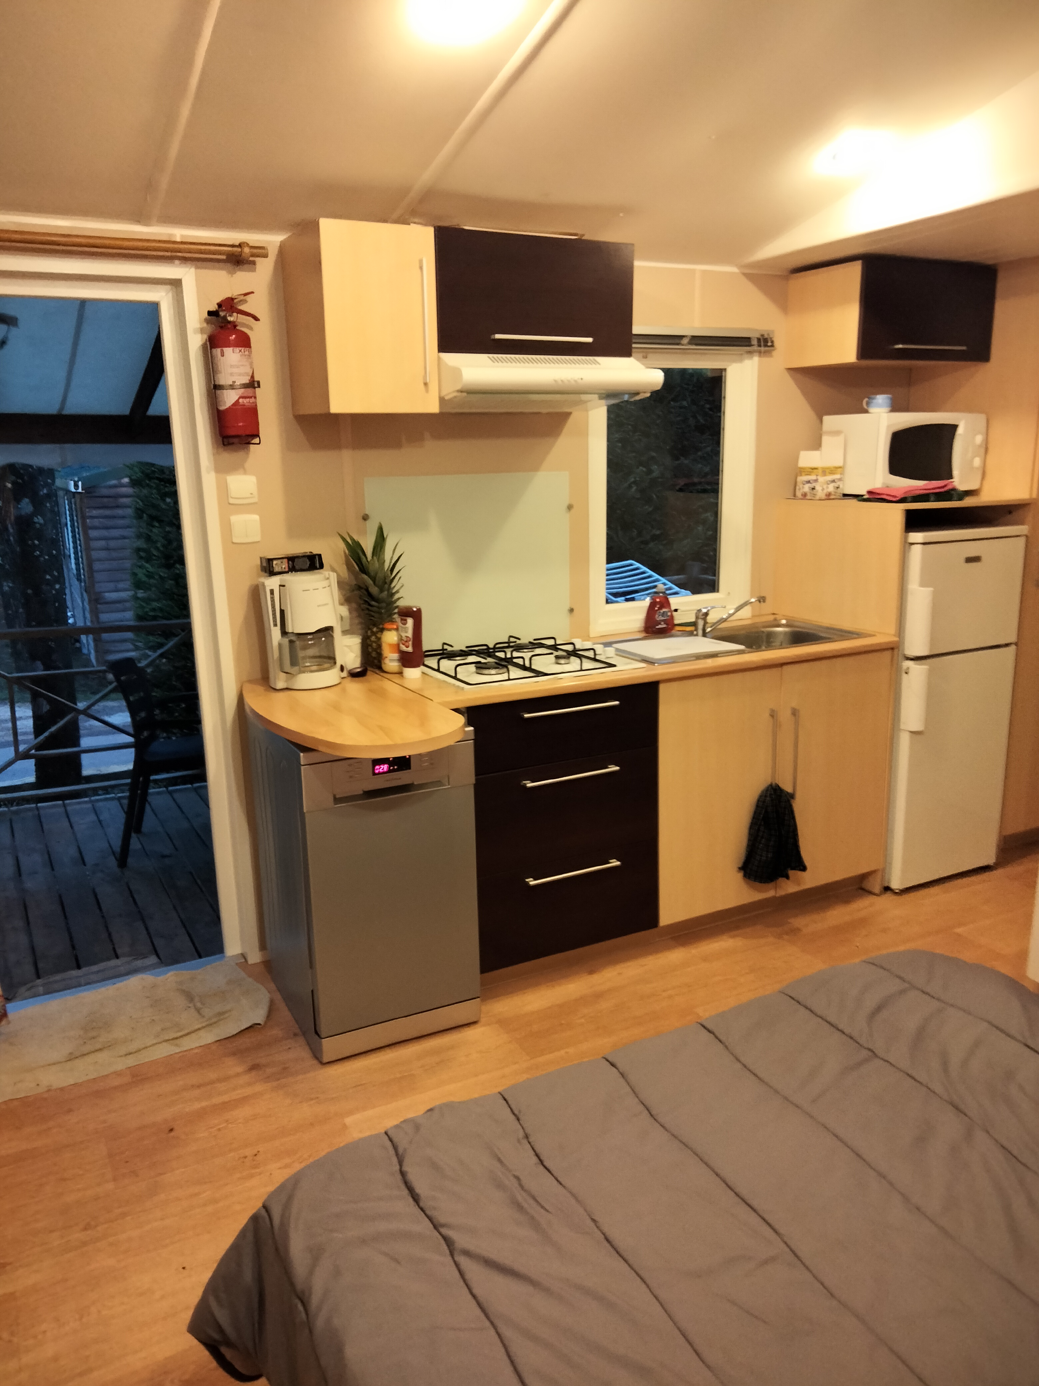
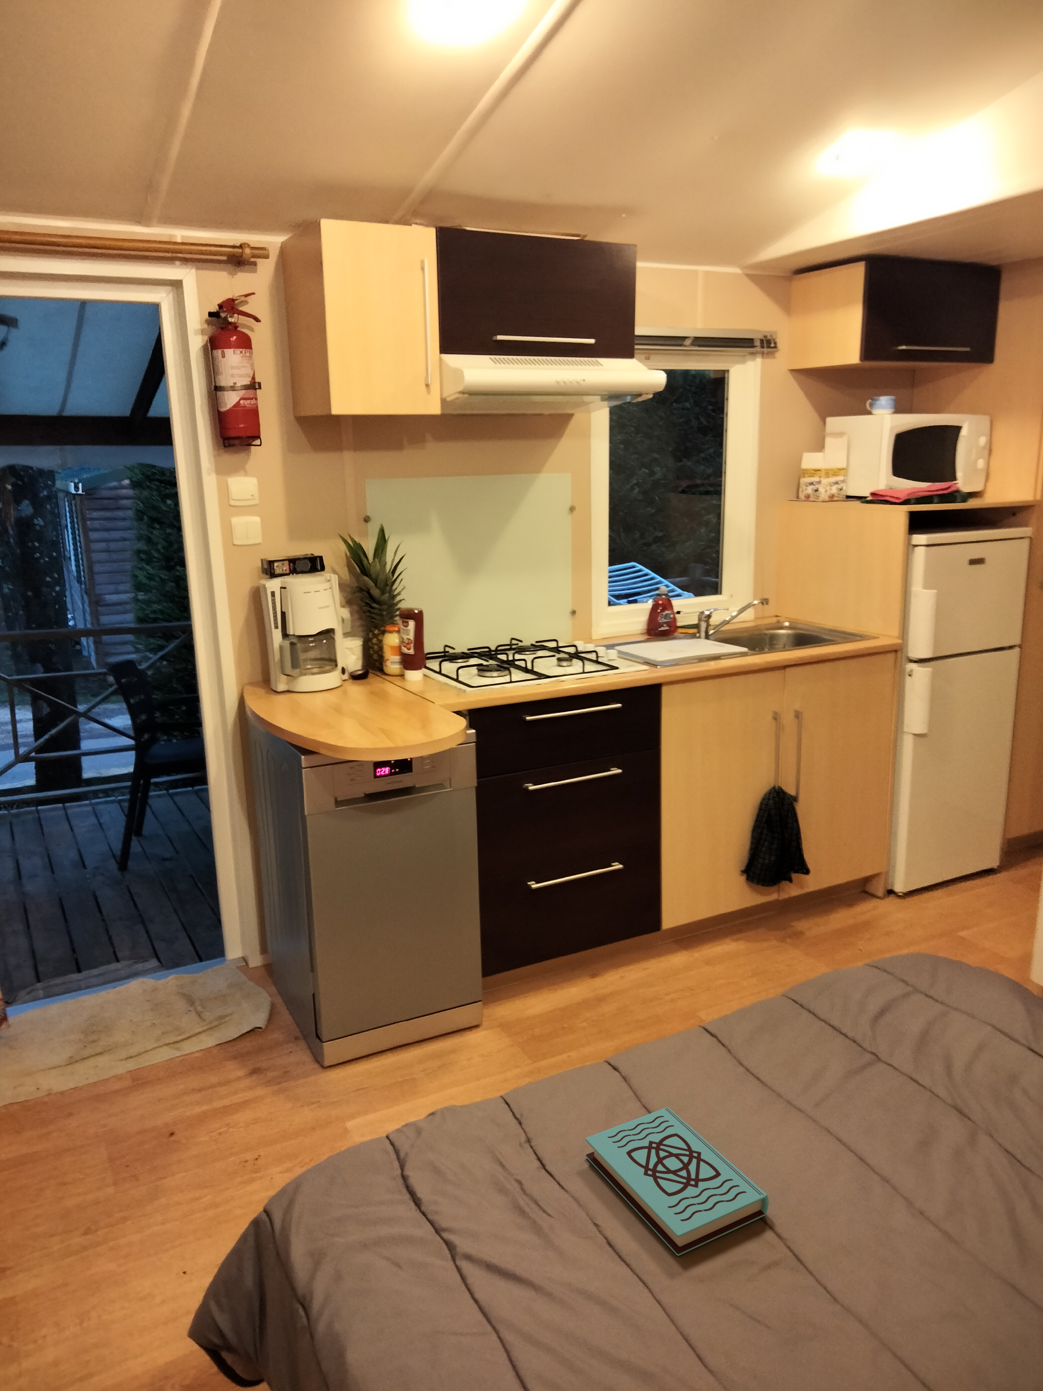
+ book [585,1107,769,1256]
